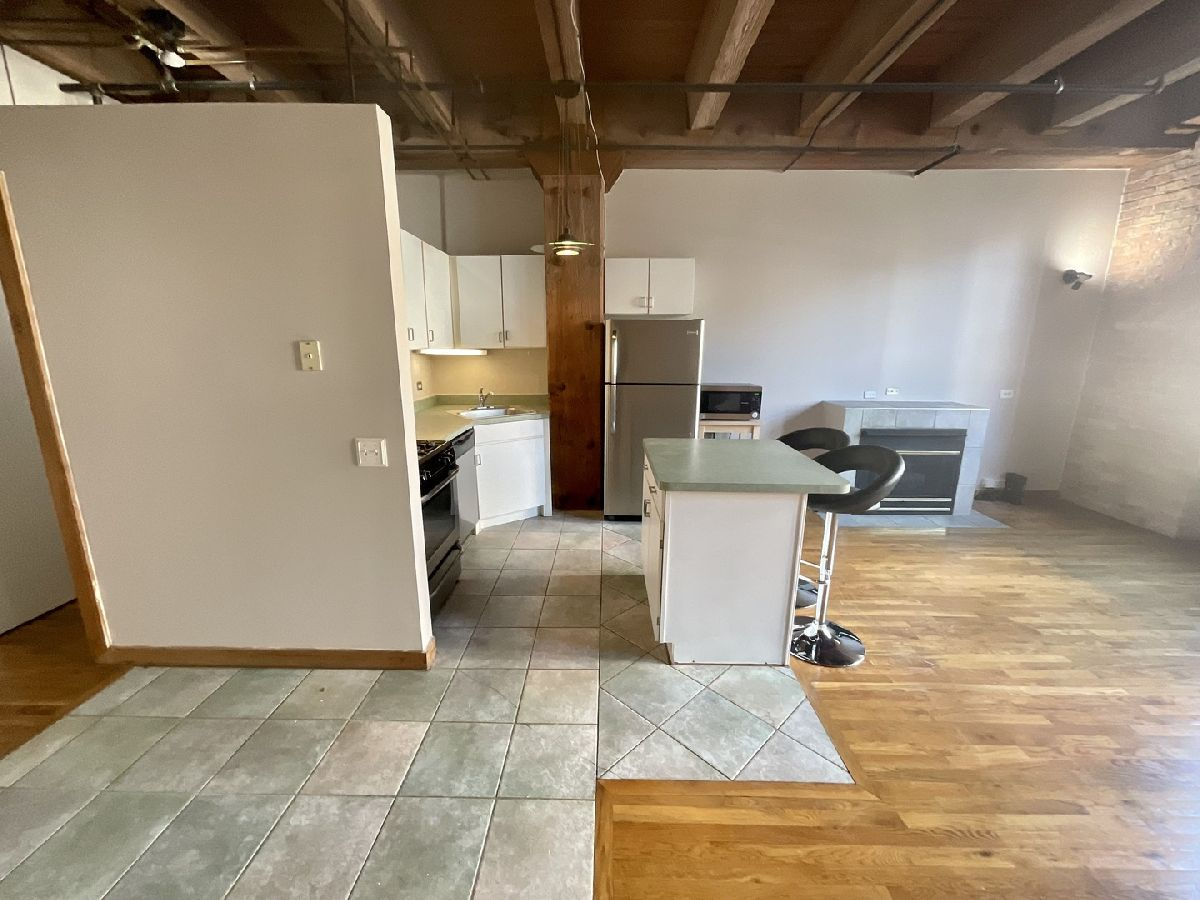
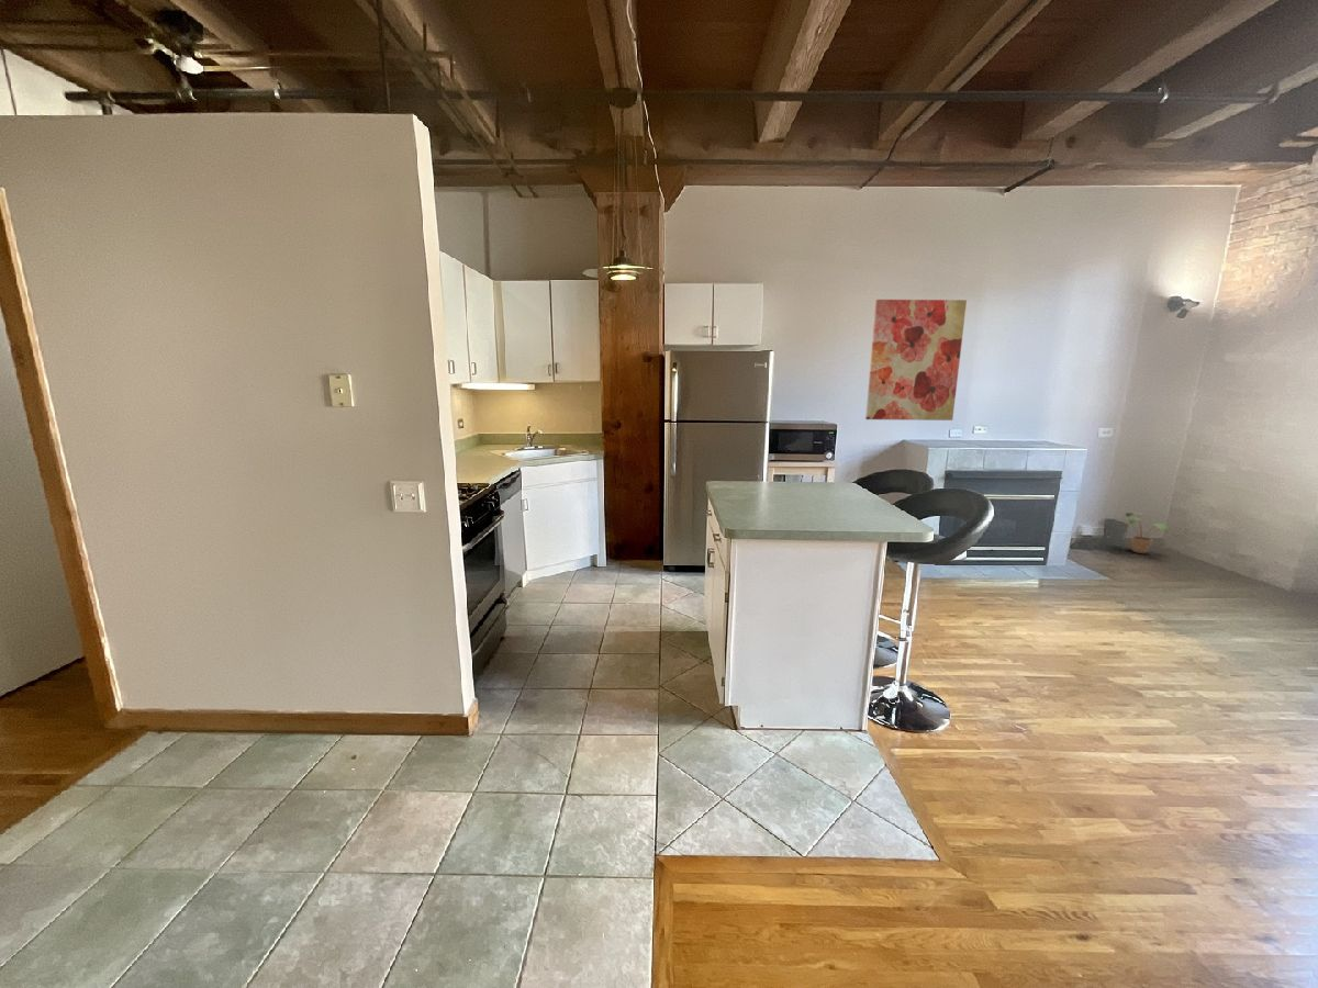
+ potted plant [1125,512,1172,554]
+ wall art [864,299,968,422]
